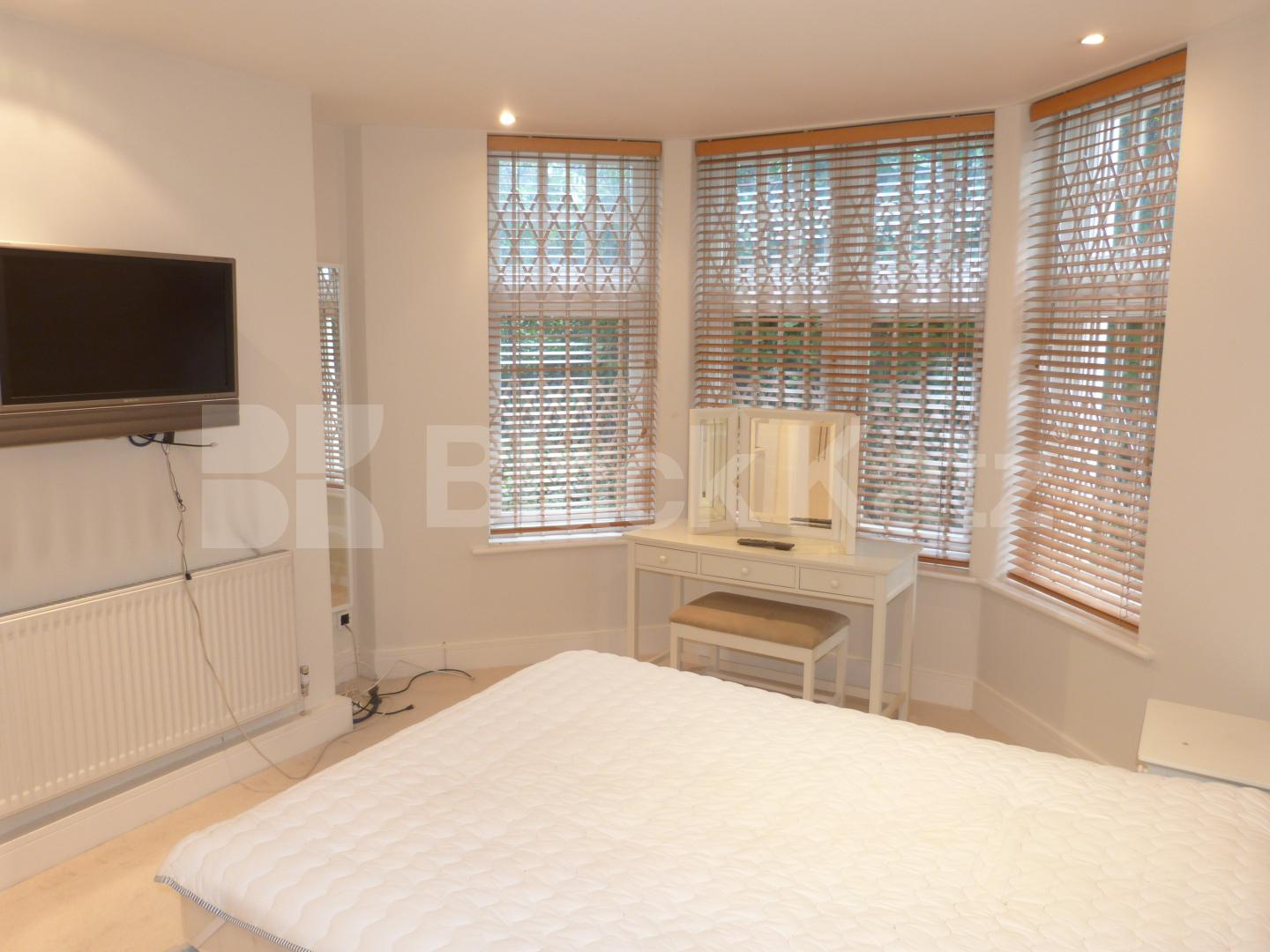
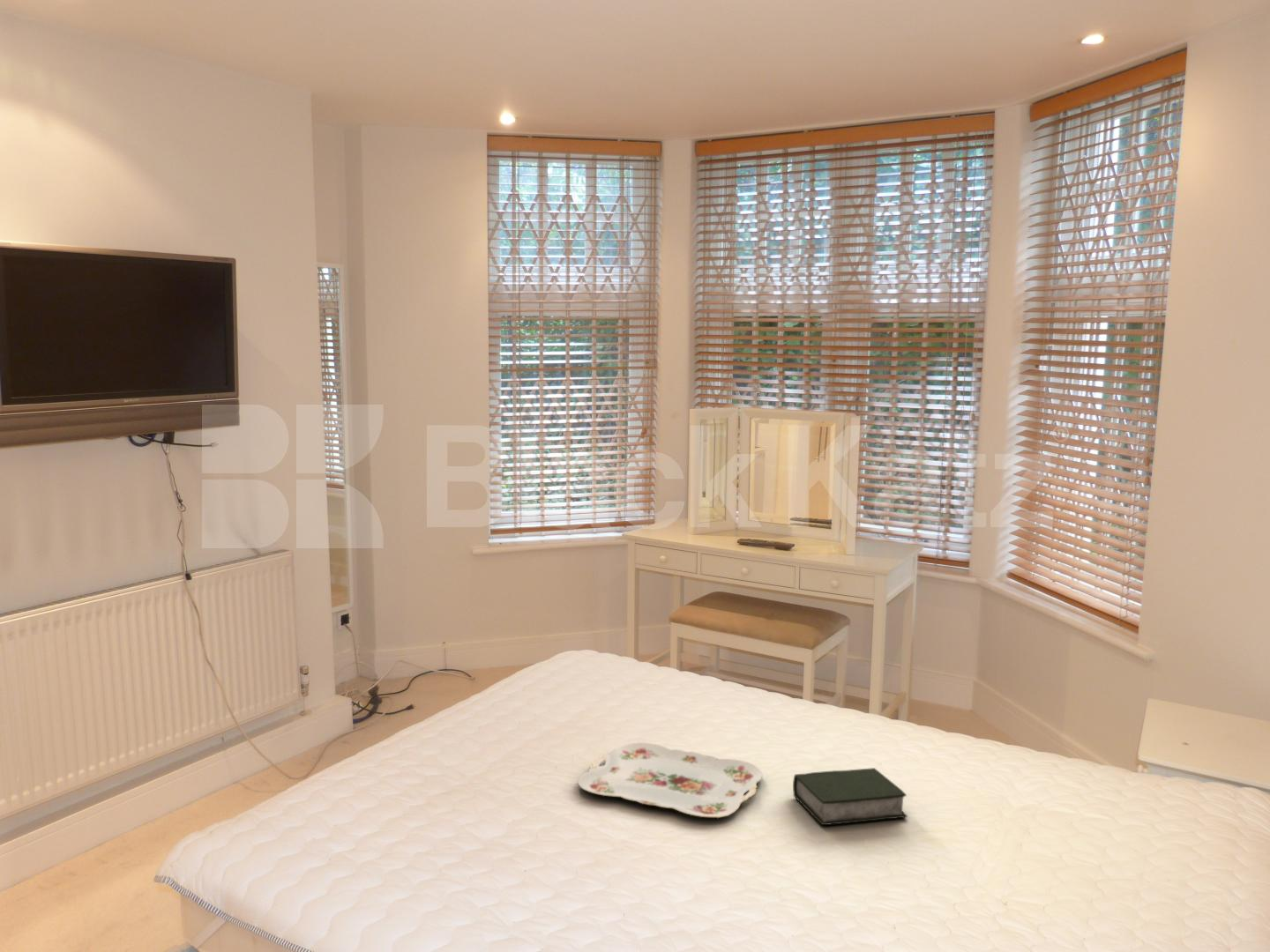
+ serving tray [577,742,764,819]
+ book [792,767,908,826]
